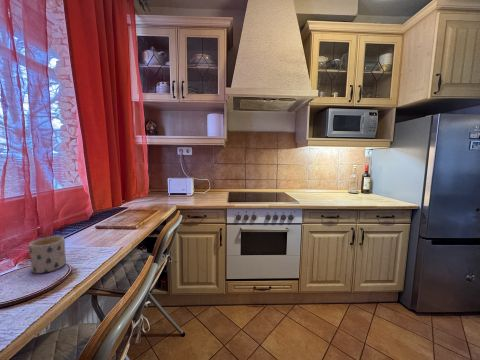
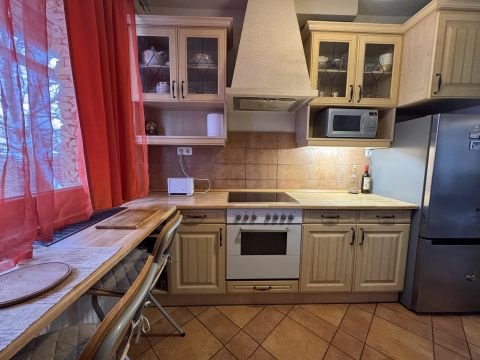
- mug [28,235,67,274]
